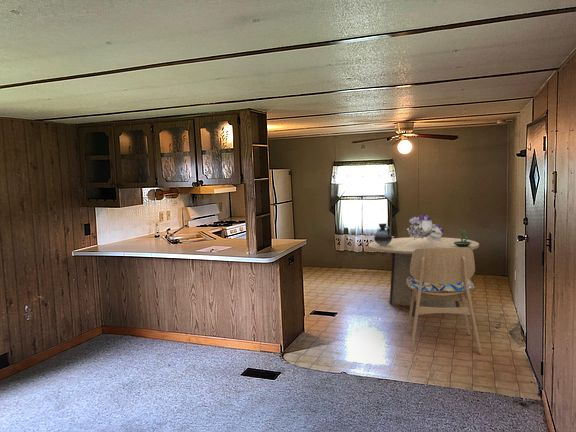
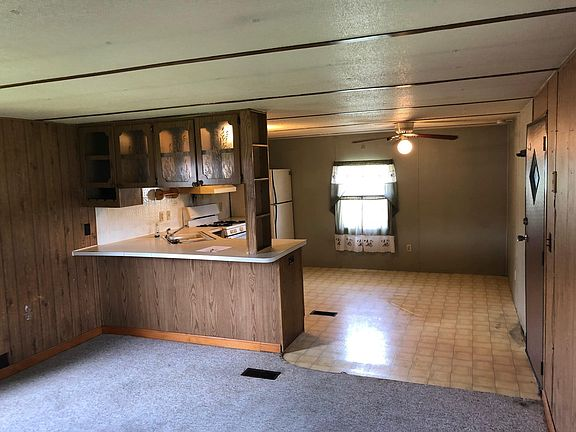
- bouquet [406,214,445,242]
- ceramic jug [373,222,393,246]
- dining table [367,236,480,317]
- terrarium [453,228,472,247]
- dining chair [406,247,483,354]
